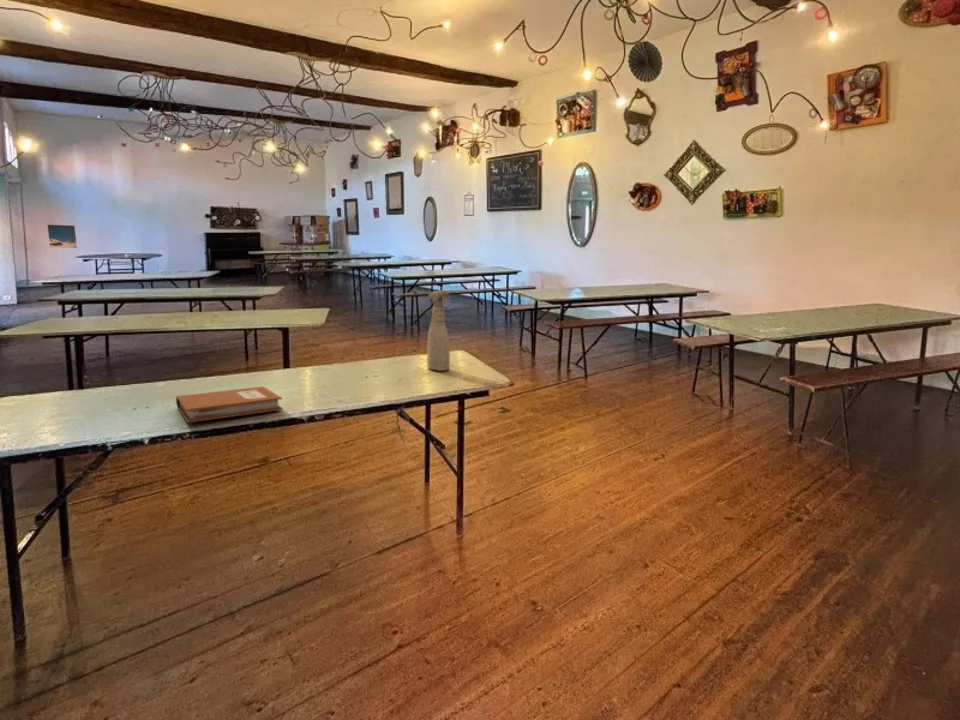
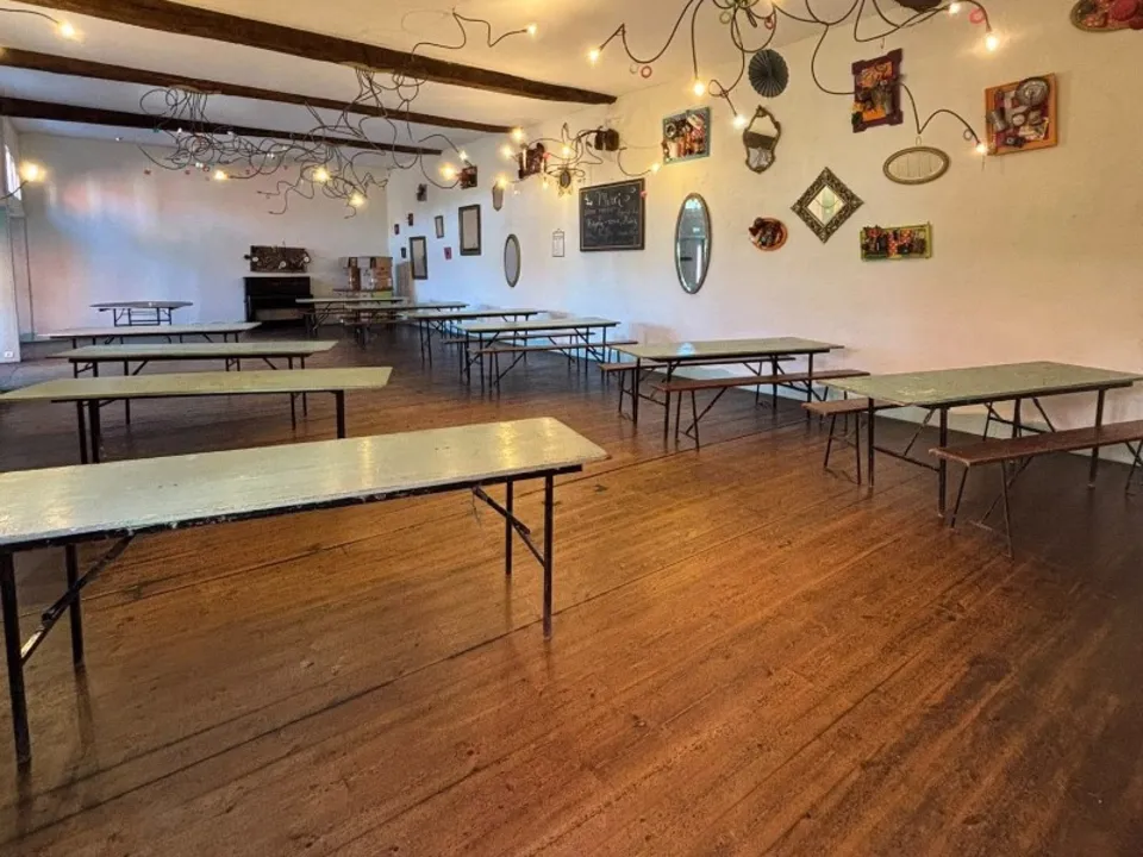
- notebook [175,386,283,424]
- spray bottle [426,290,451,372]
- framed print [46,223,78,249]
